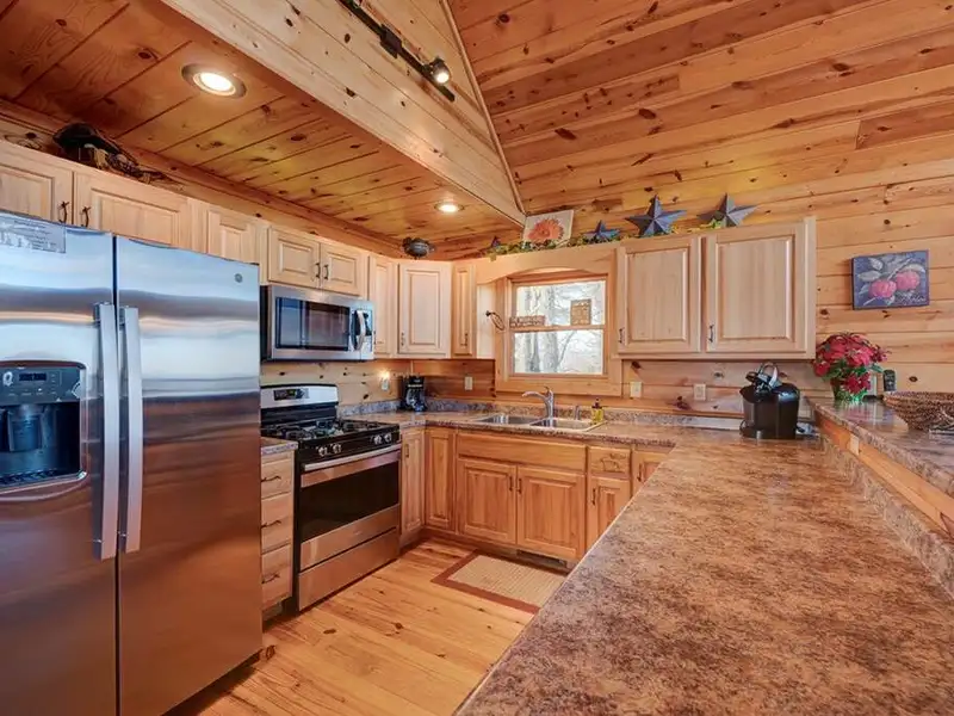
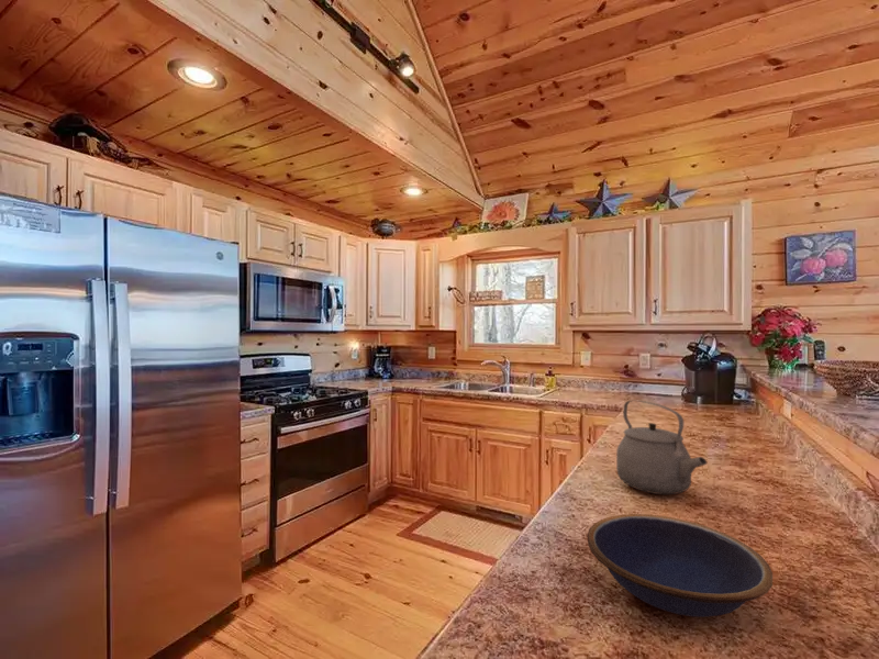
+ bowl [587,513,774,618]
+ tea kettle [615,399,708,495]
